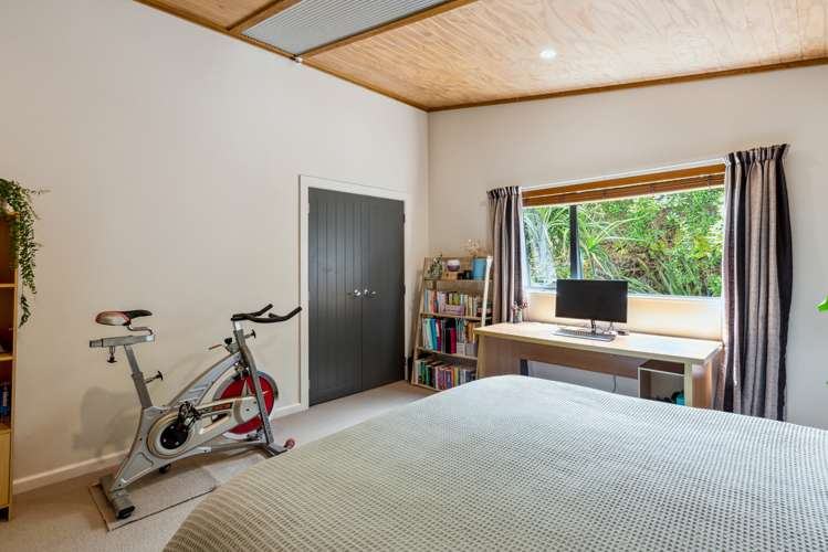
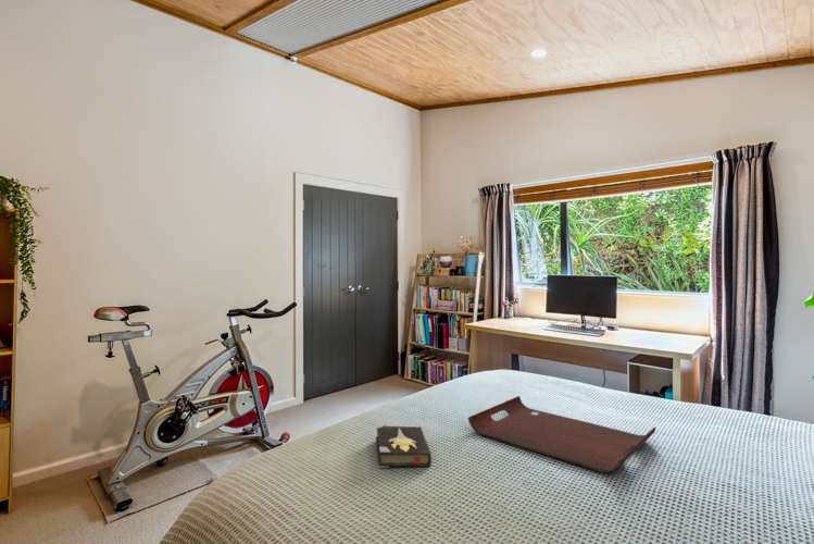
+ hardback book [375,424,433,469]
+ serving tray [467,395,656,473]
